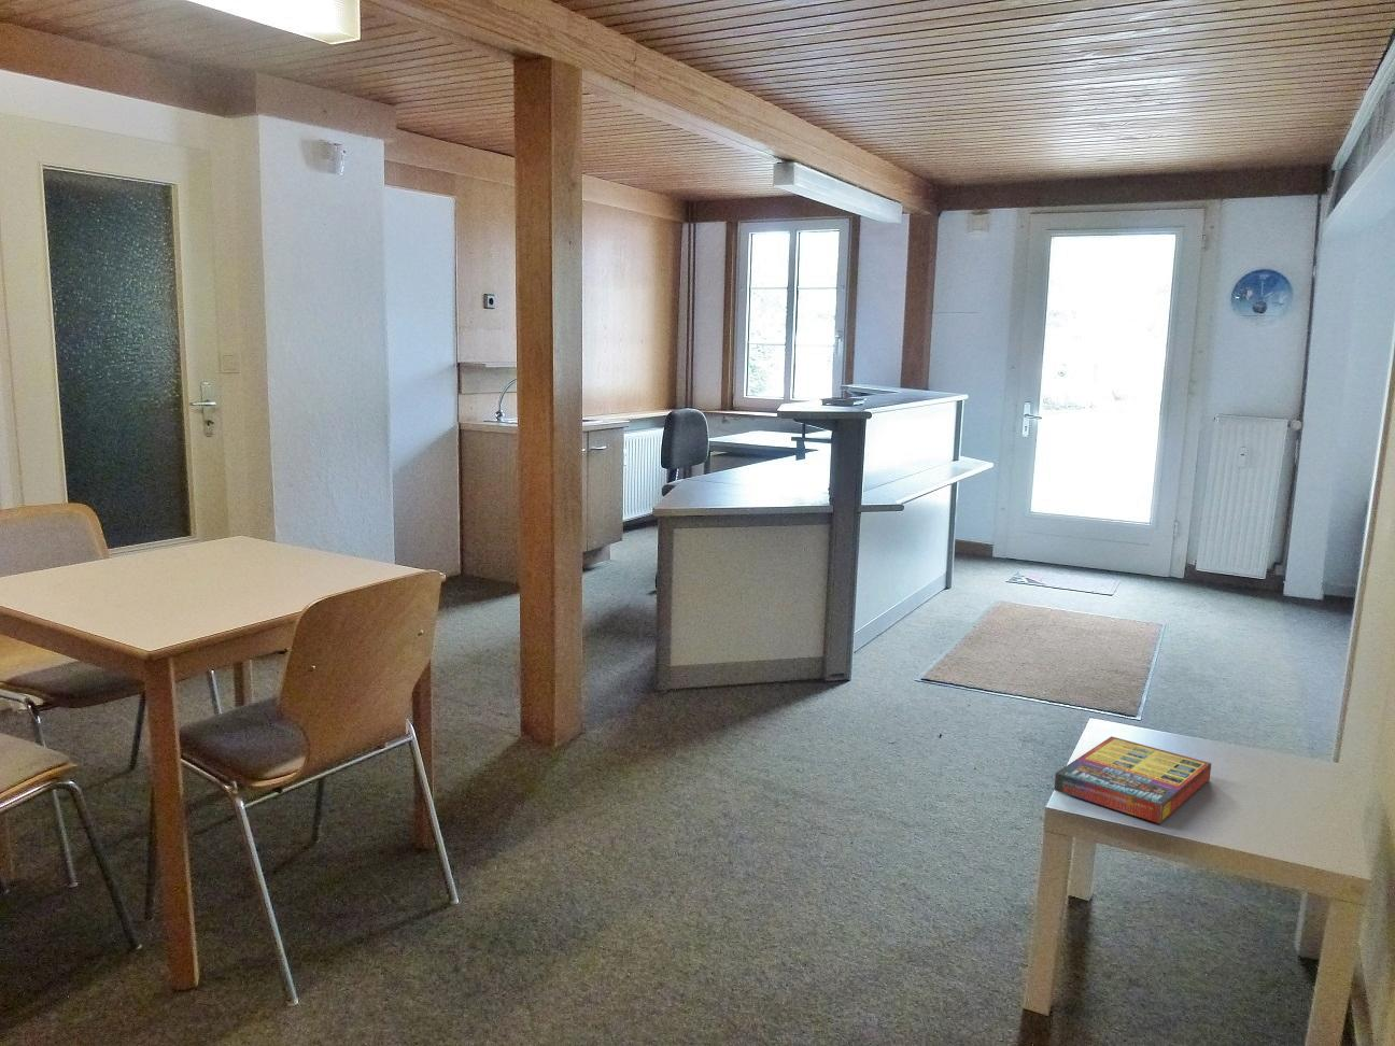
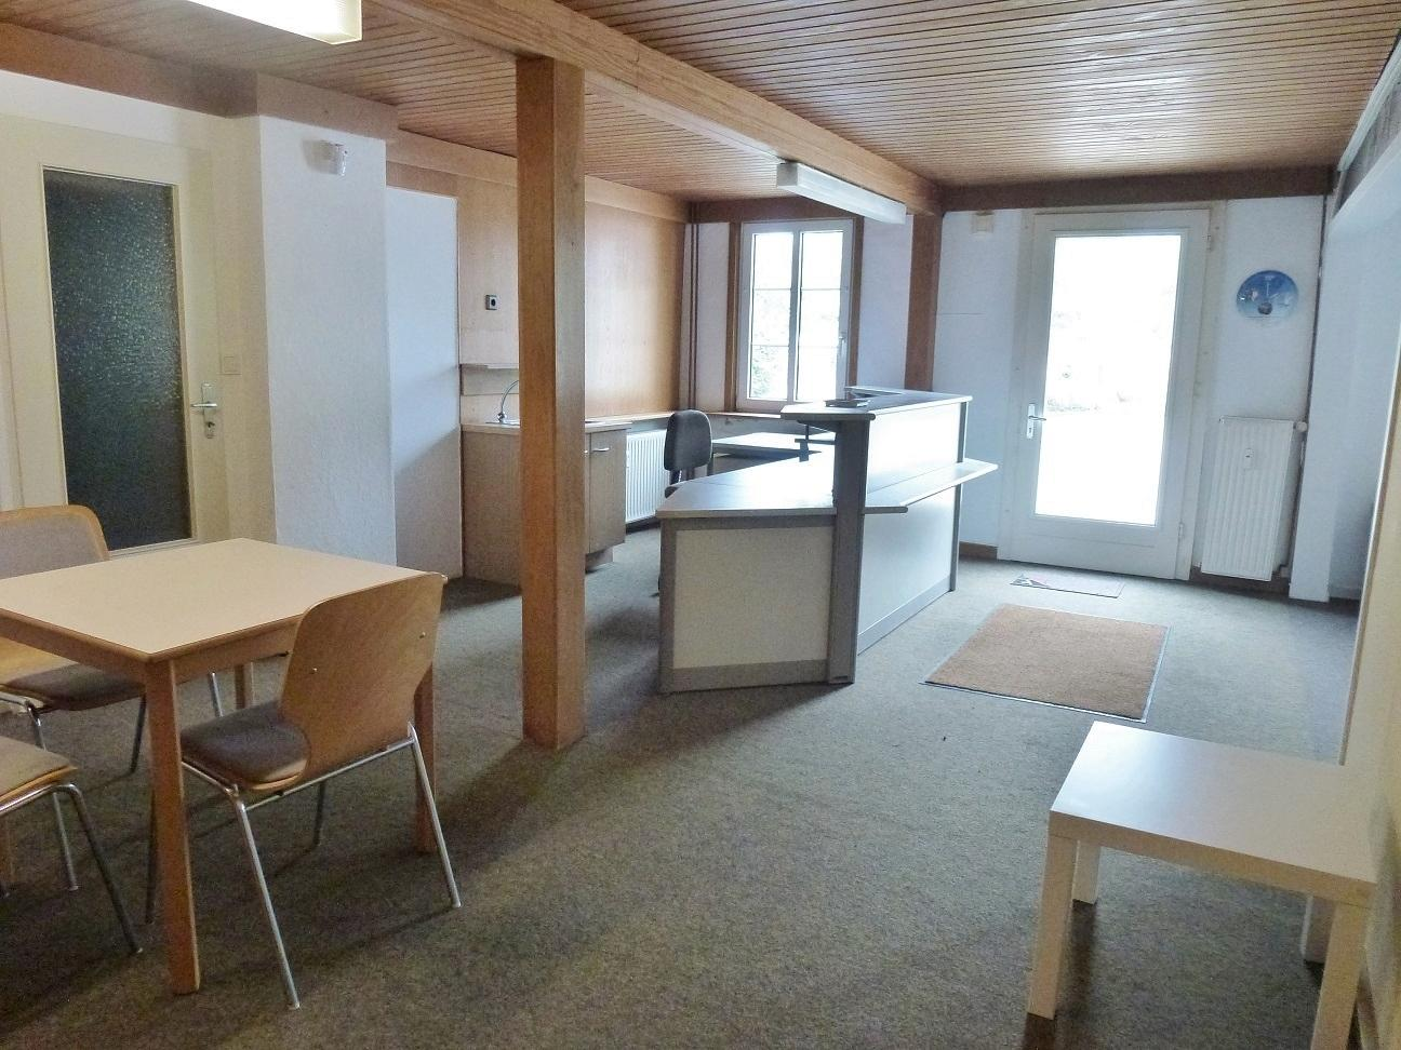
- game compilation box [1052,735,1212,824]
